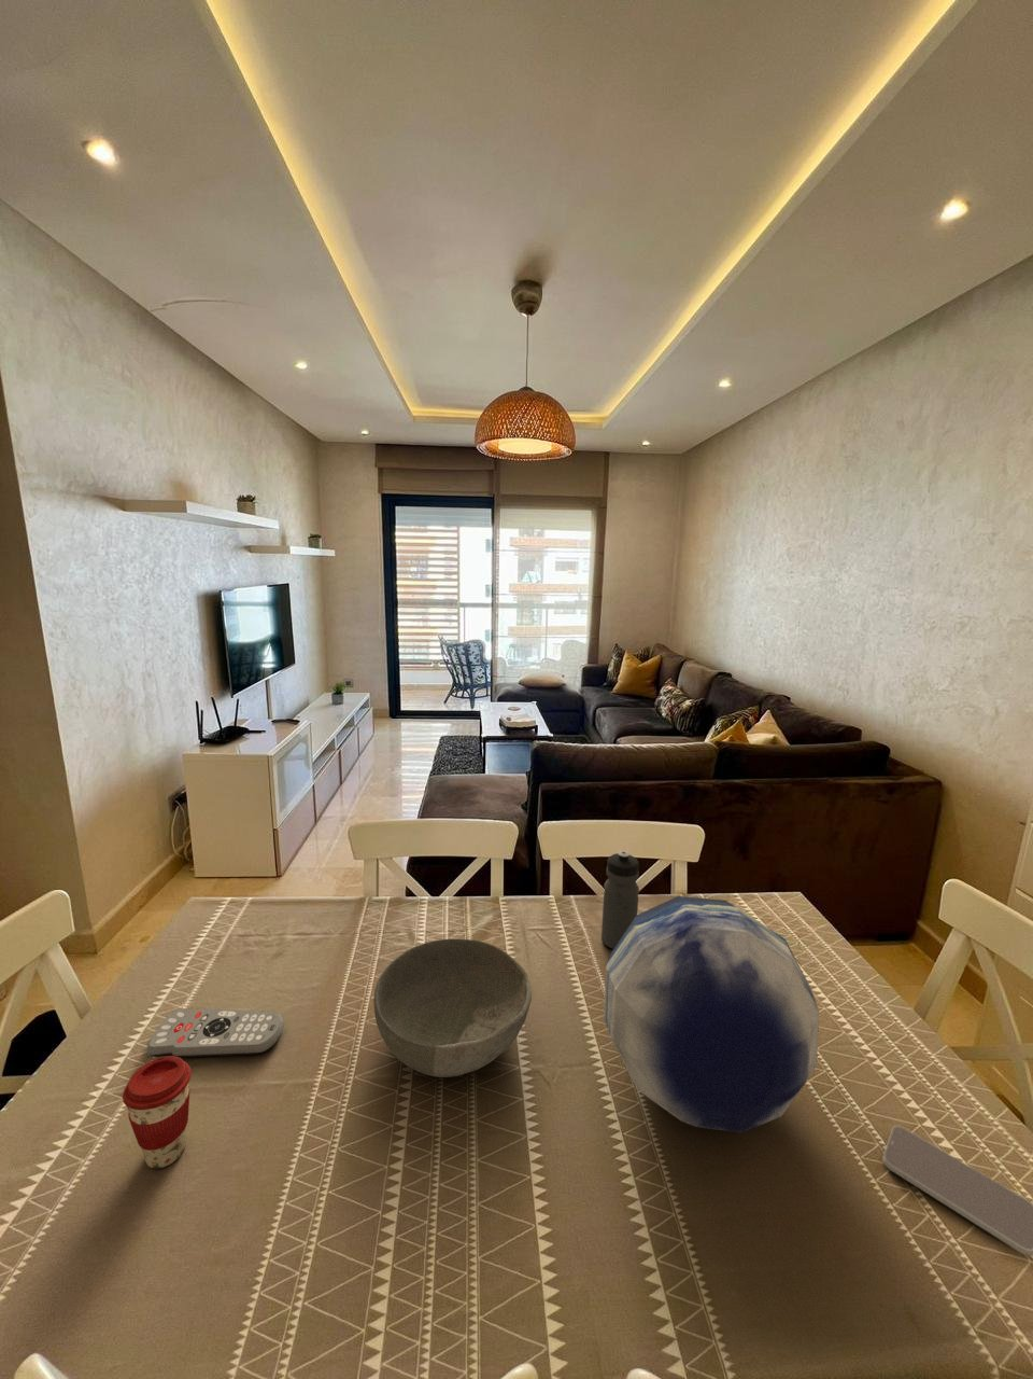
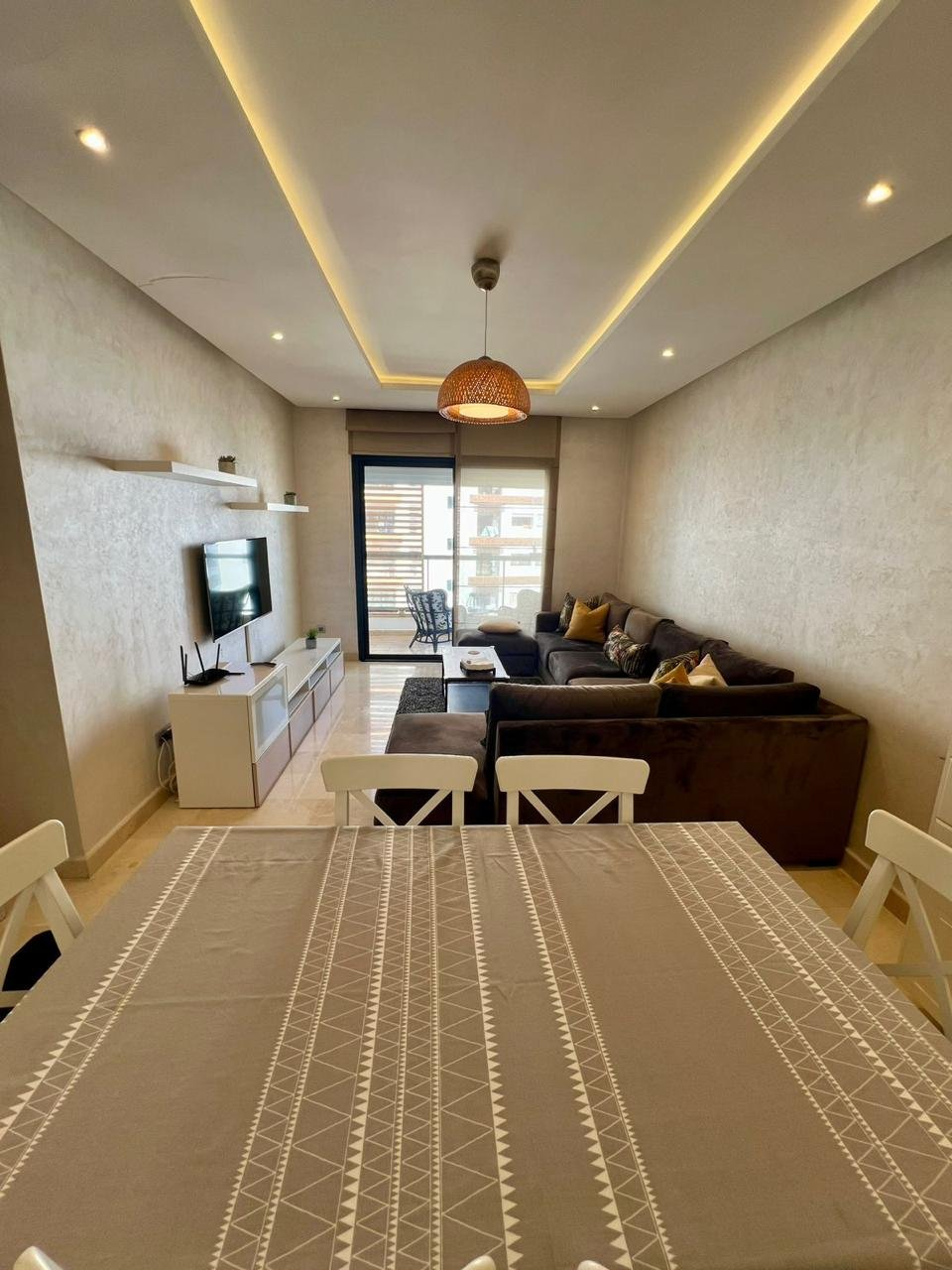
- coffee cup [122,1055,193,1171]
- remote control [145,1008,285,1058]
- decorative orb [602,896,820,1134]
- smartphone [881,1125,1033,1256]
- bowl [372,938,533,1078]
- water bottle [600,850,640,950]
